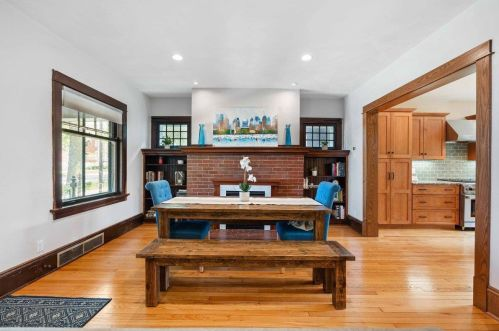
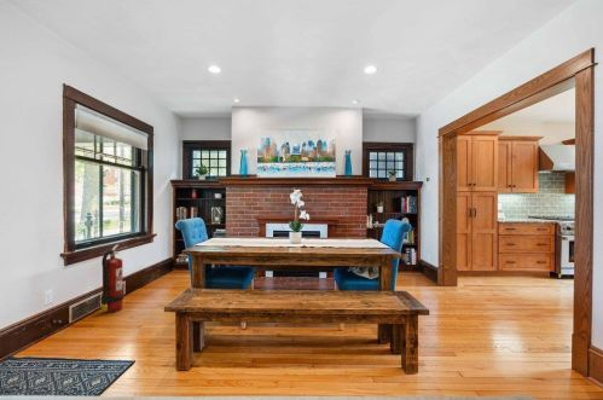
+ fire extinguisher [100,243,126,314]
